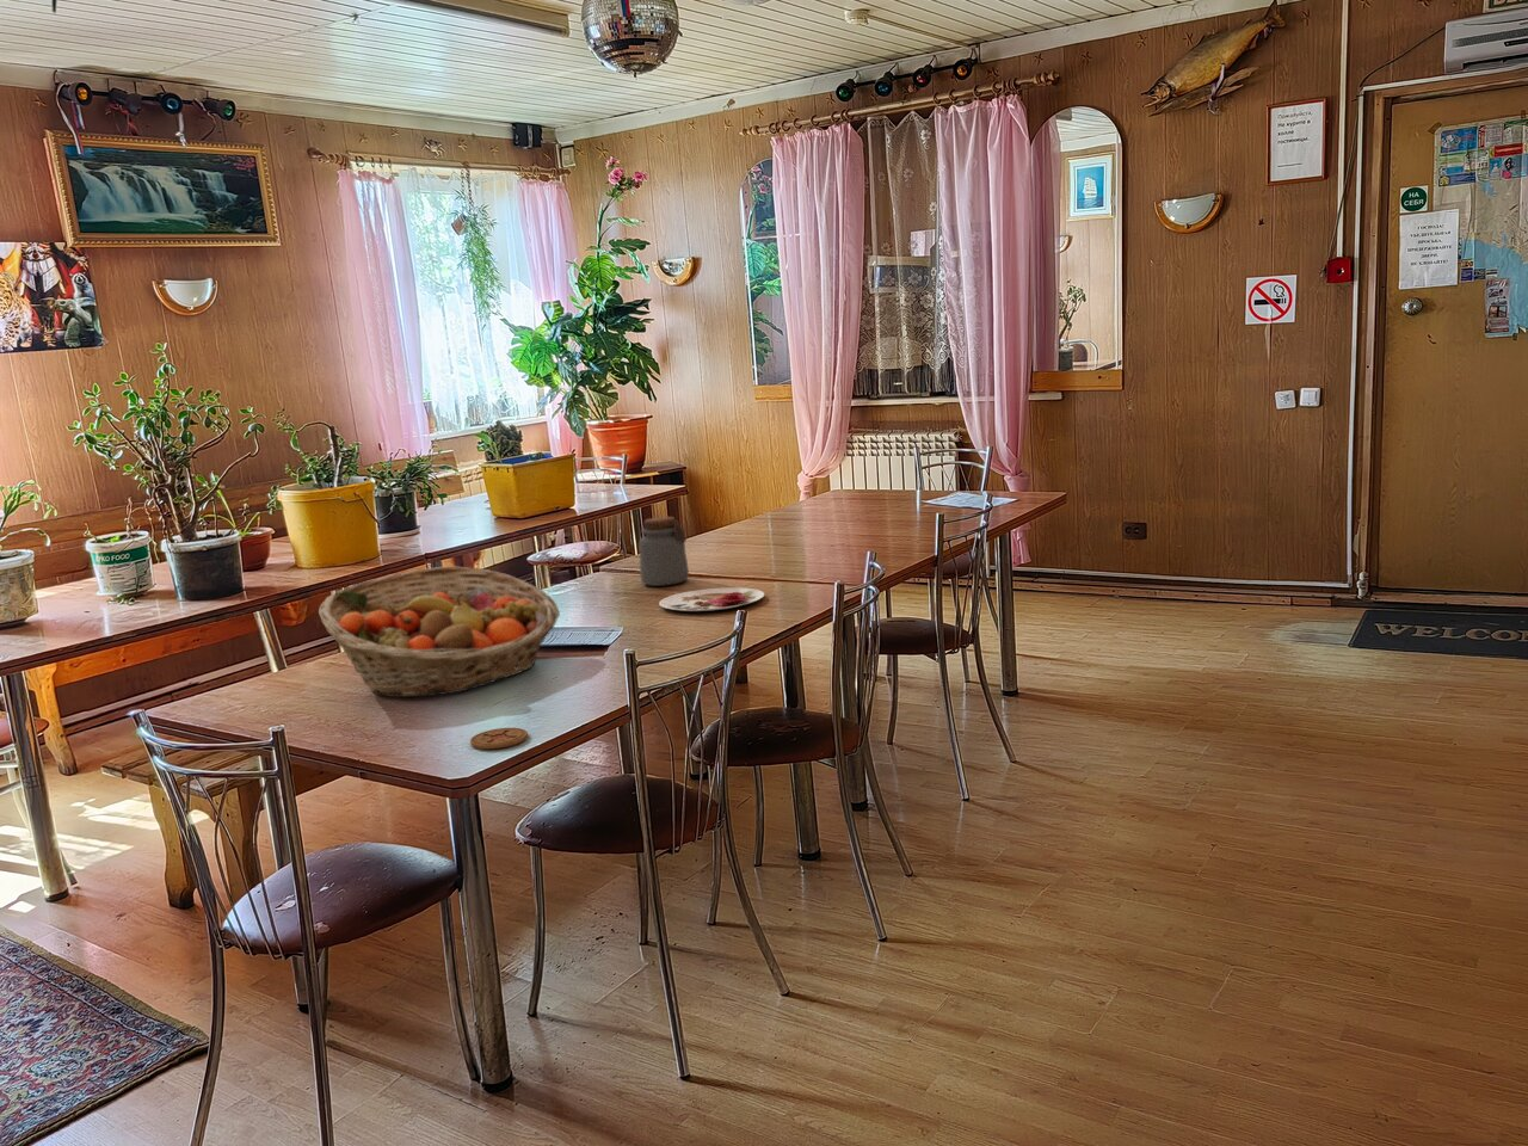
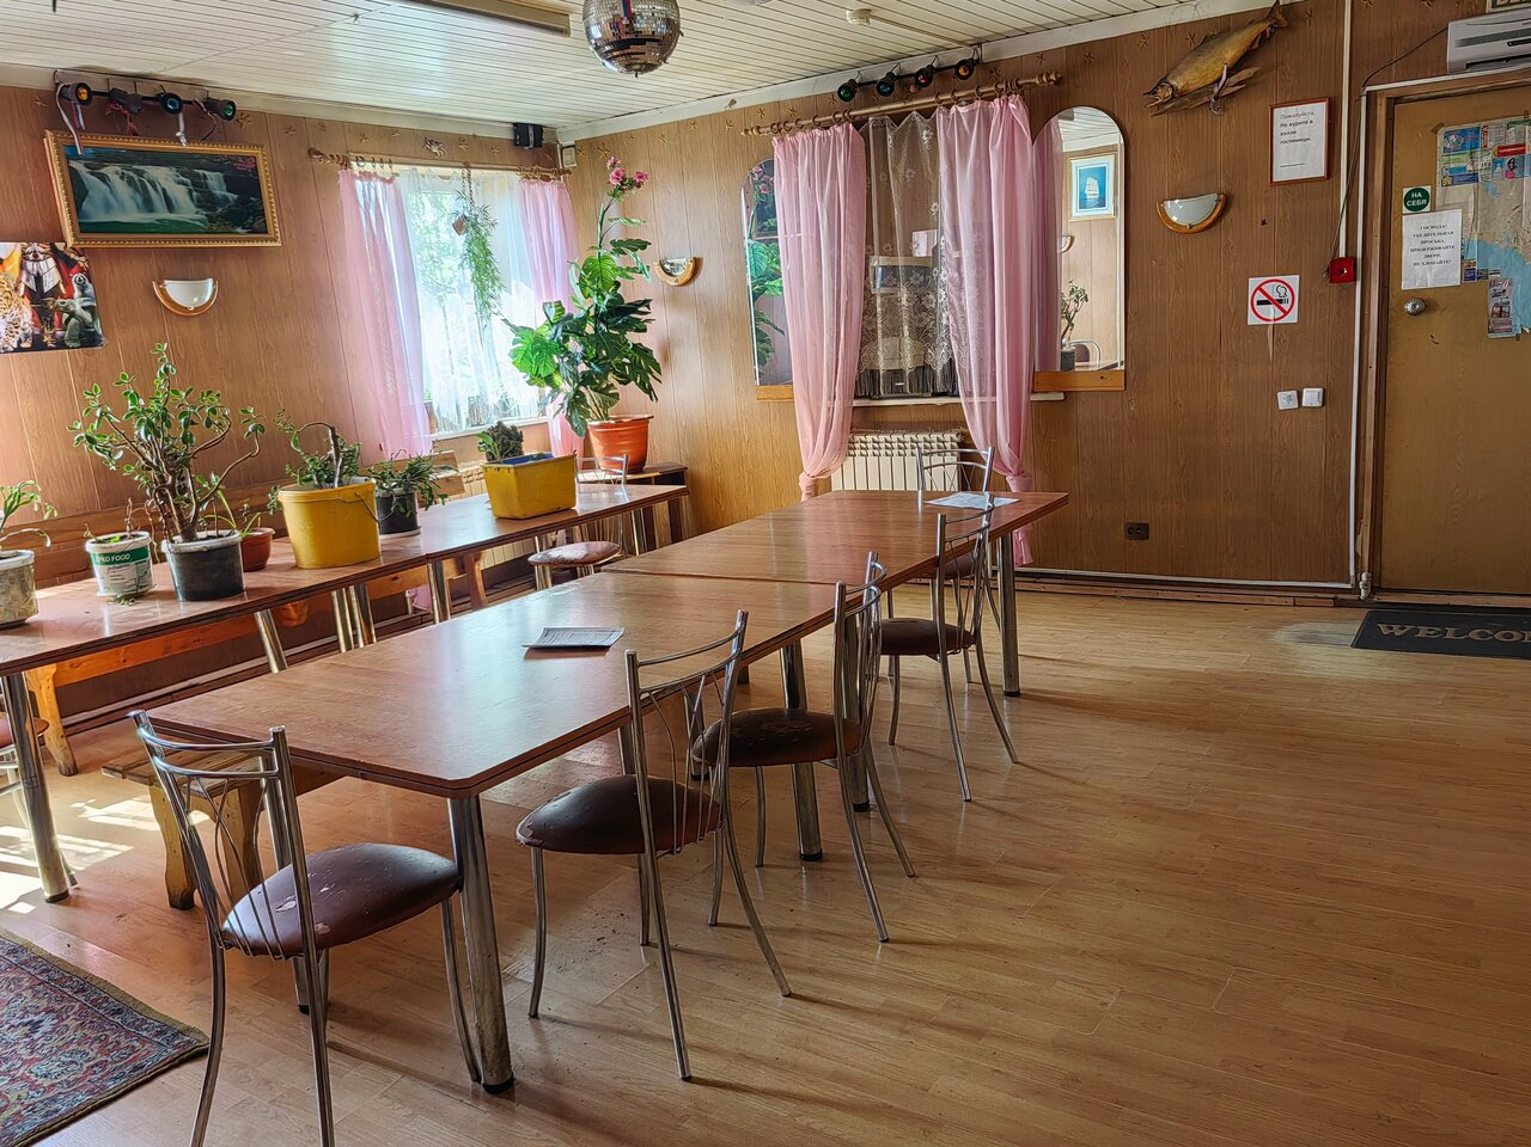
- fruit basket [318,565,561,698]
- plate [658,586,765,613]
- jar [638,515,689,587]
- coaster [469,727,529,750]
